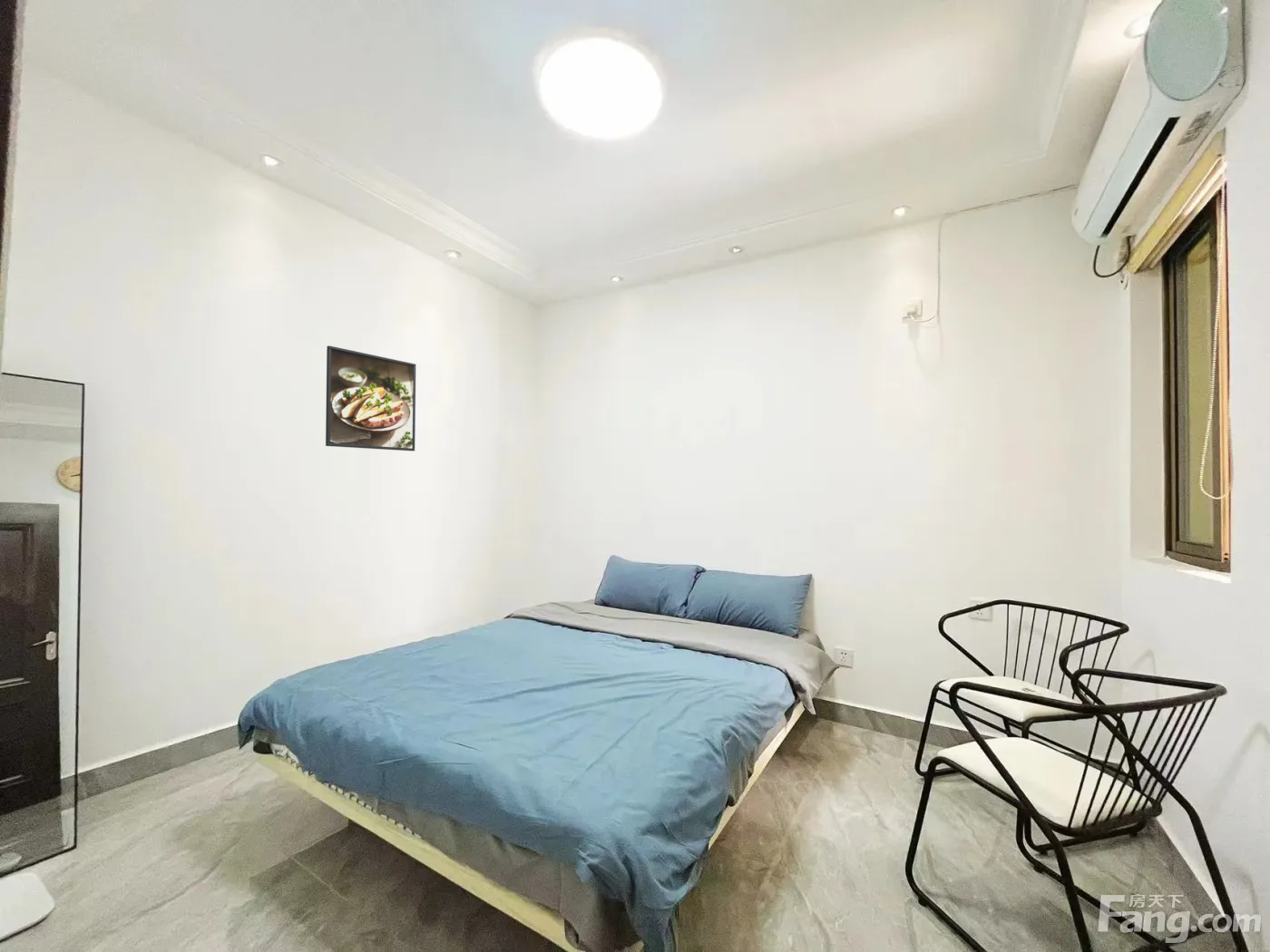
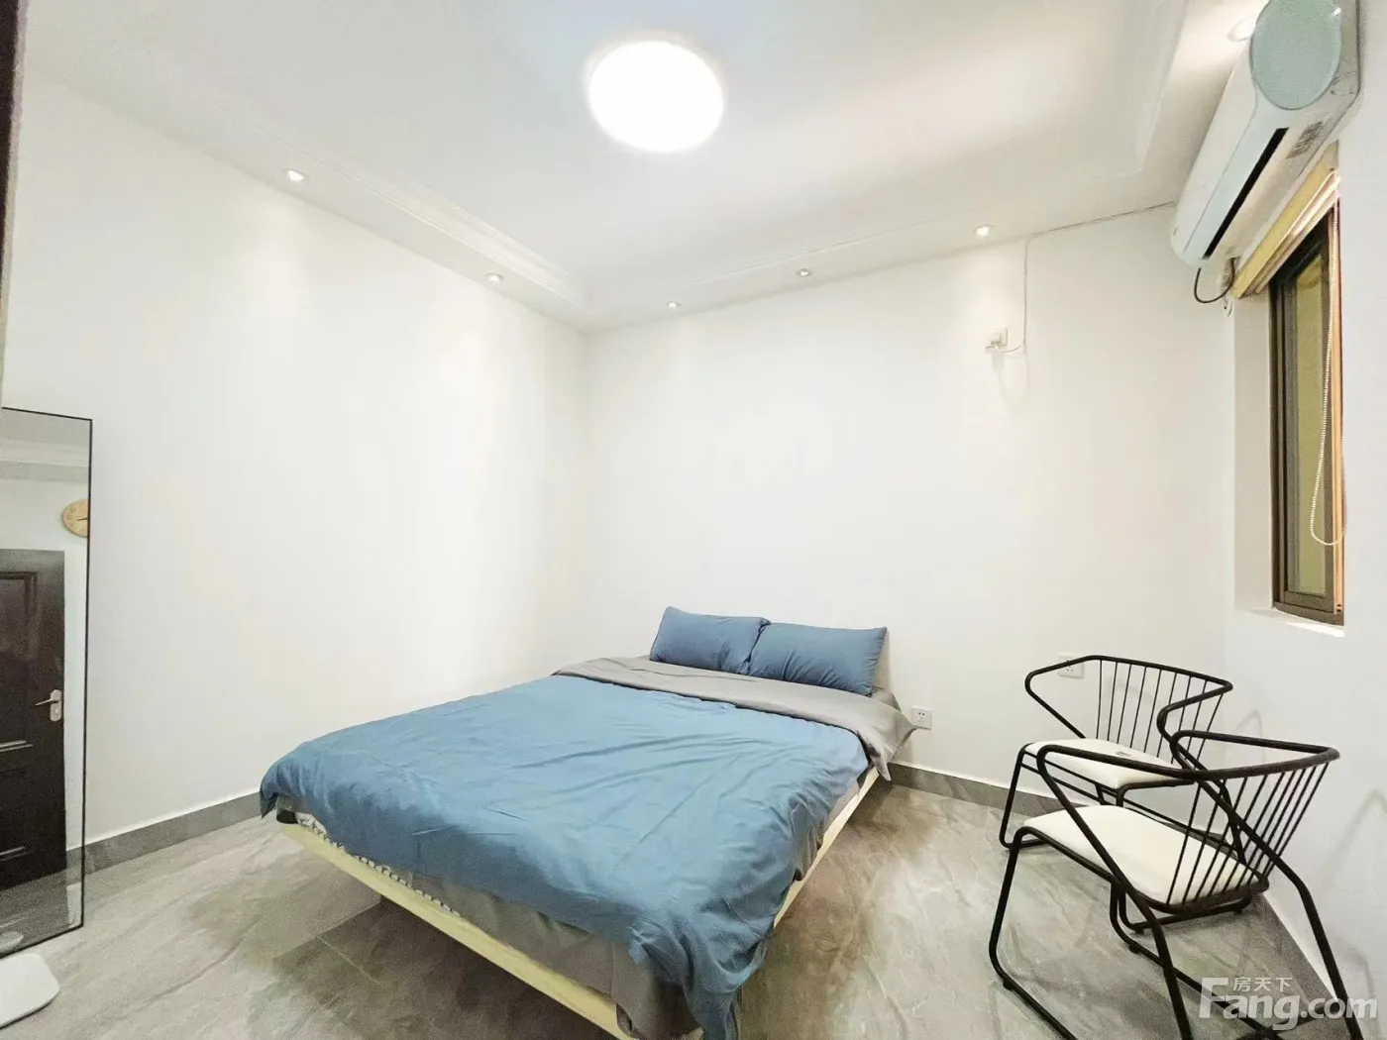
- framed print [325,345,416,452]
